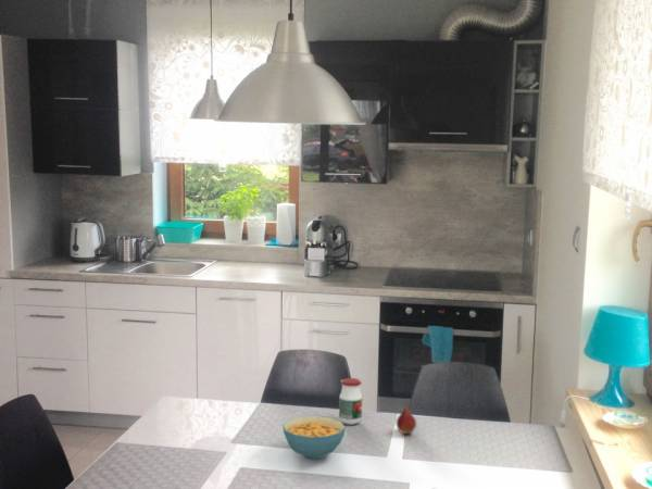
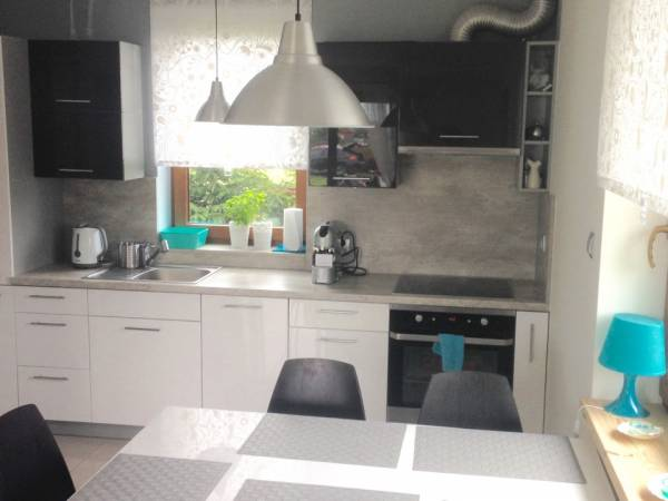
- jar [338,377,364,426]
- cereal bowl [281,415,347,460]
- fruit [394,399,417,435]
